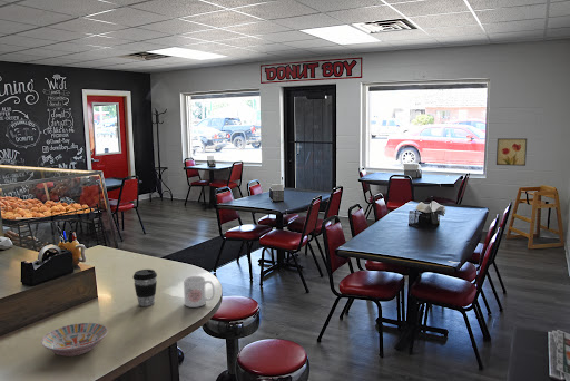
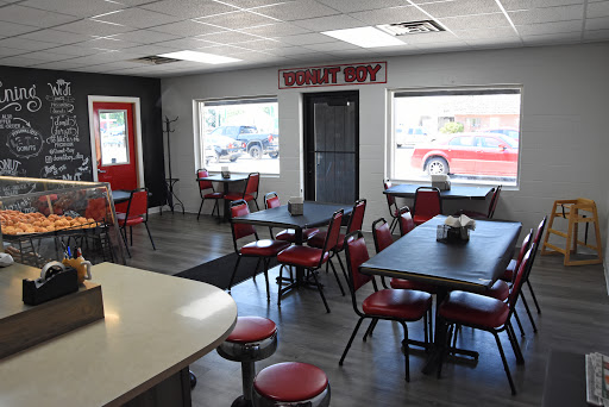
- wall art [495,137,528,167]
- mug [183,275,216,309]
- coffee cup [131,268,158,307]
- bowl [40,322,109,358]
